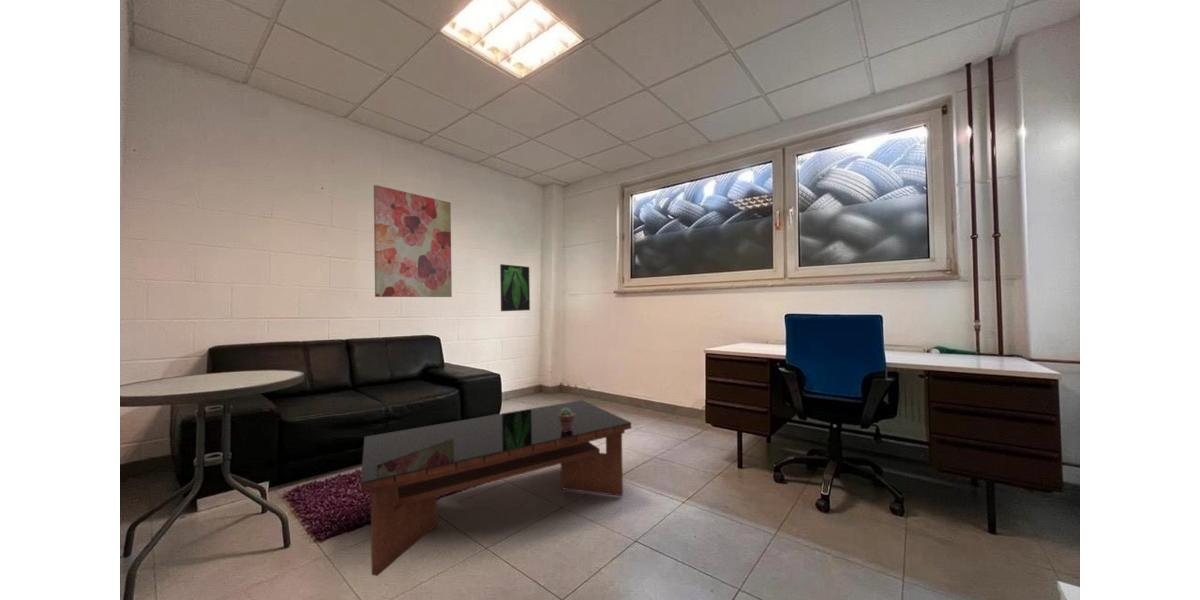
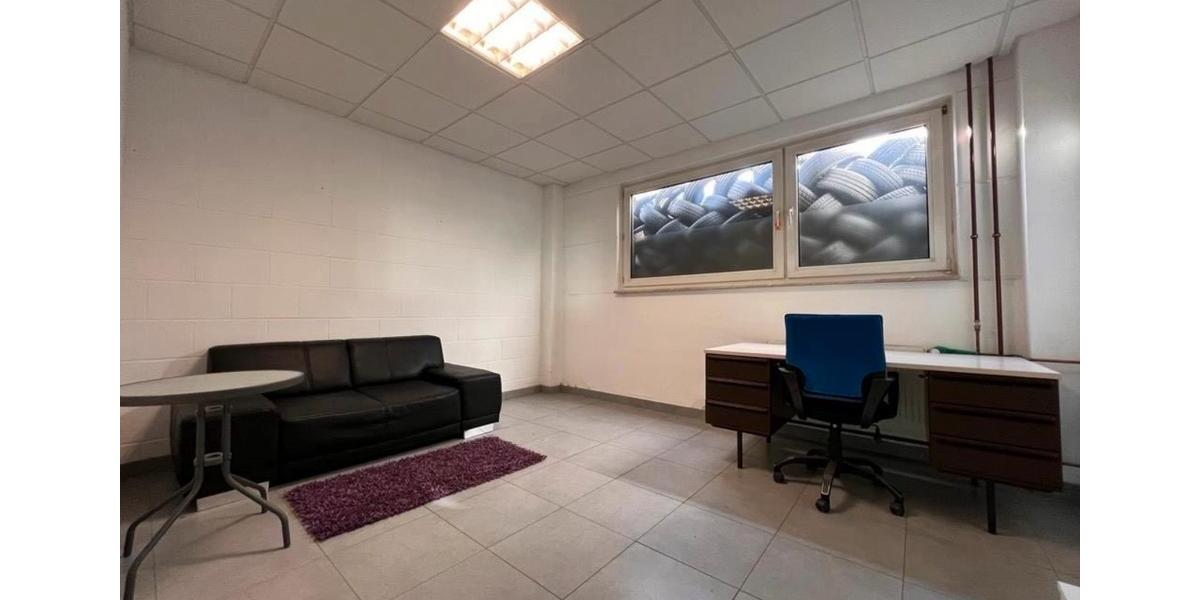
- potted succulent [558,408,575,432]
- coffee table [360,399,632,577]
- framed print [499,263,531,312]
- wall art [373,184,453,298]
